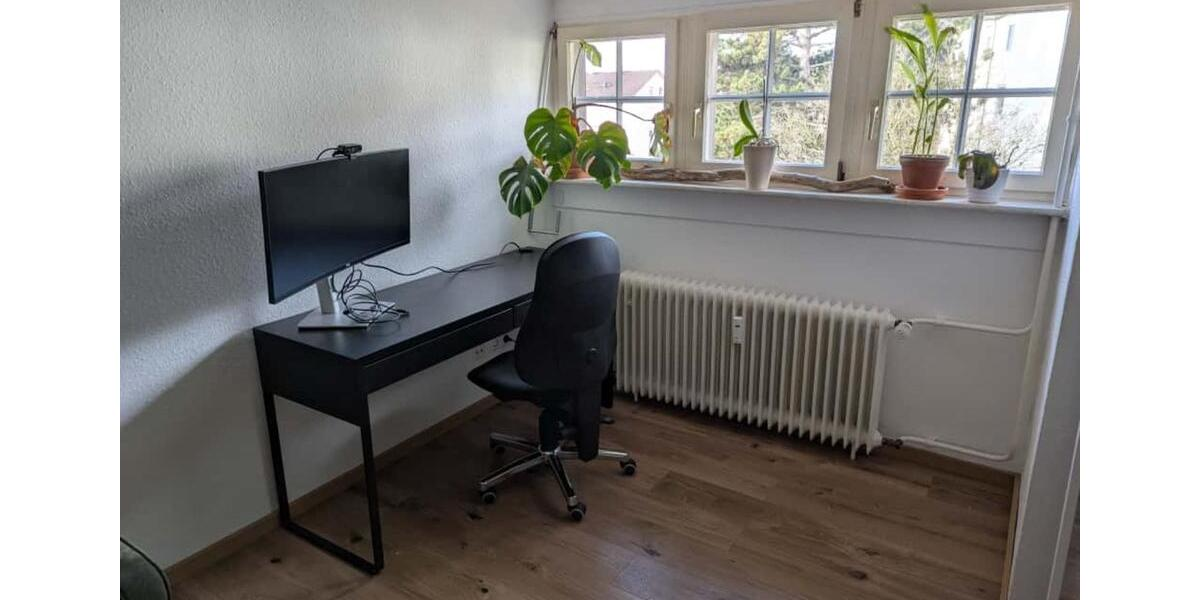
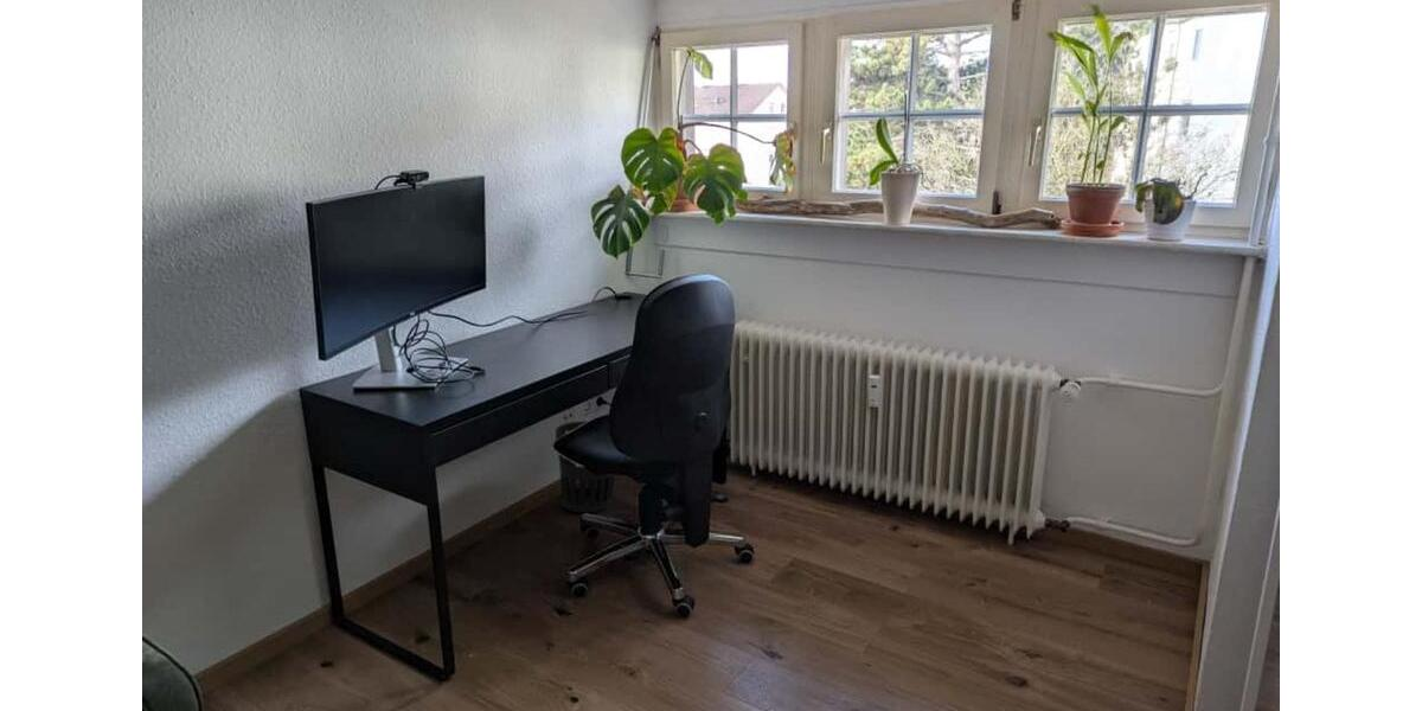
+ wastebasket [555,419,615,514]
